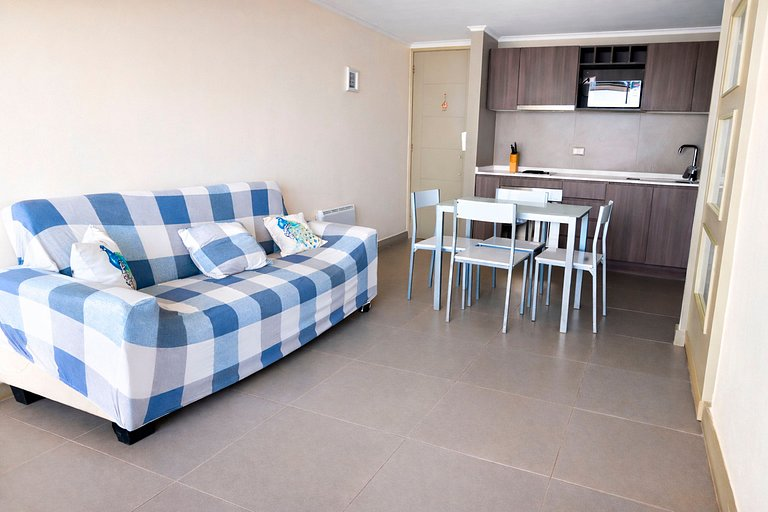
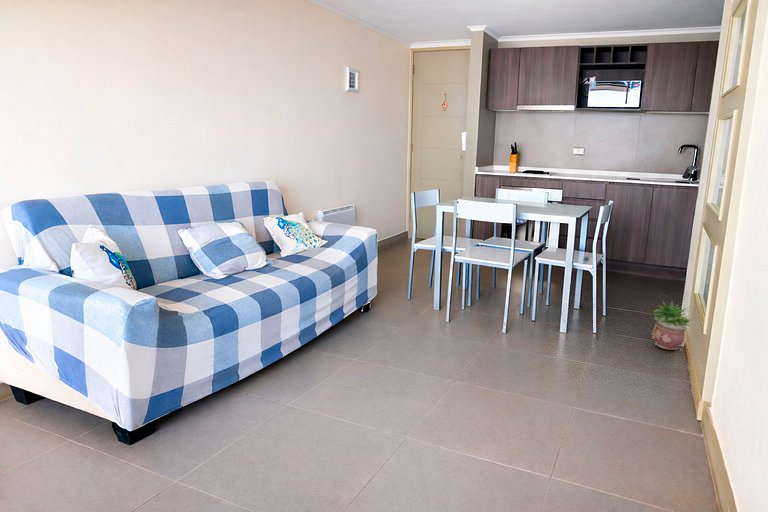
+ potted plant [651,300,692,351]
